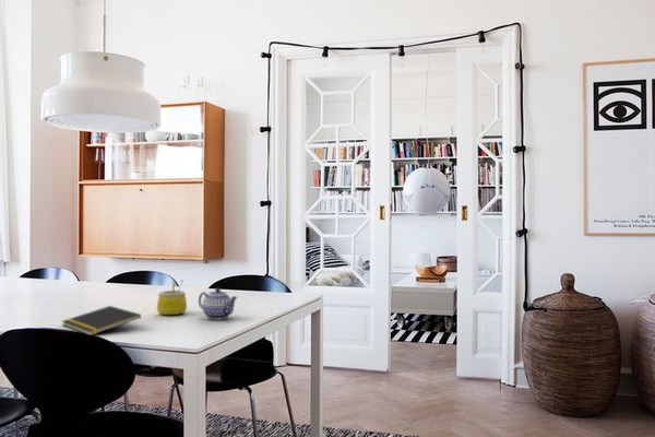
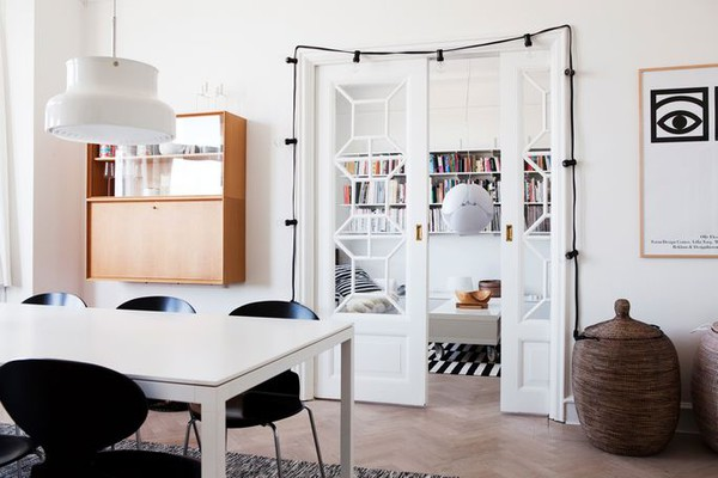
- mug [156,279,188,316]
- teapot [198,286,239,321]
- notepad [61,305,142,336]
